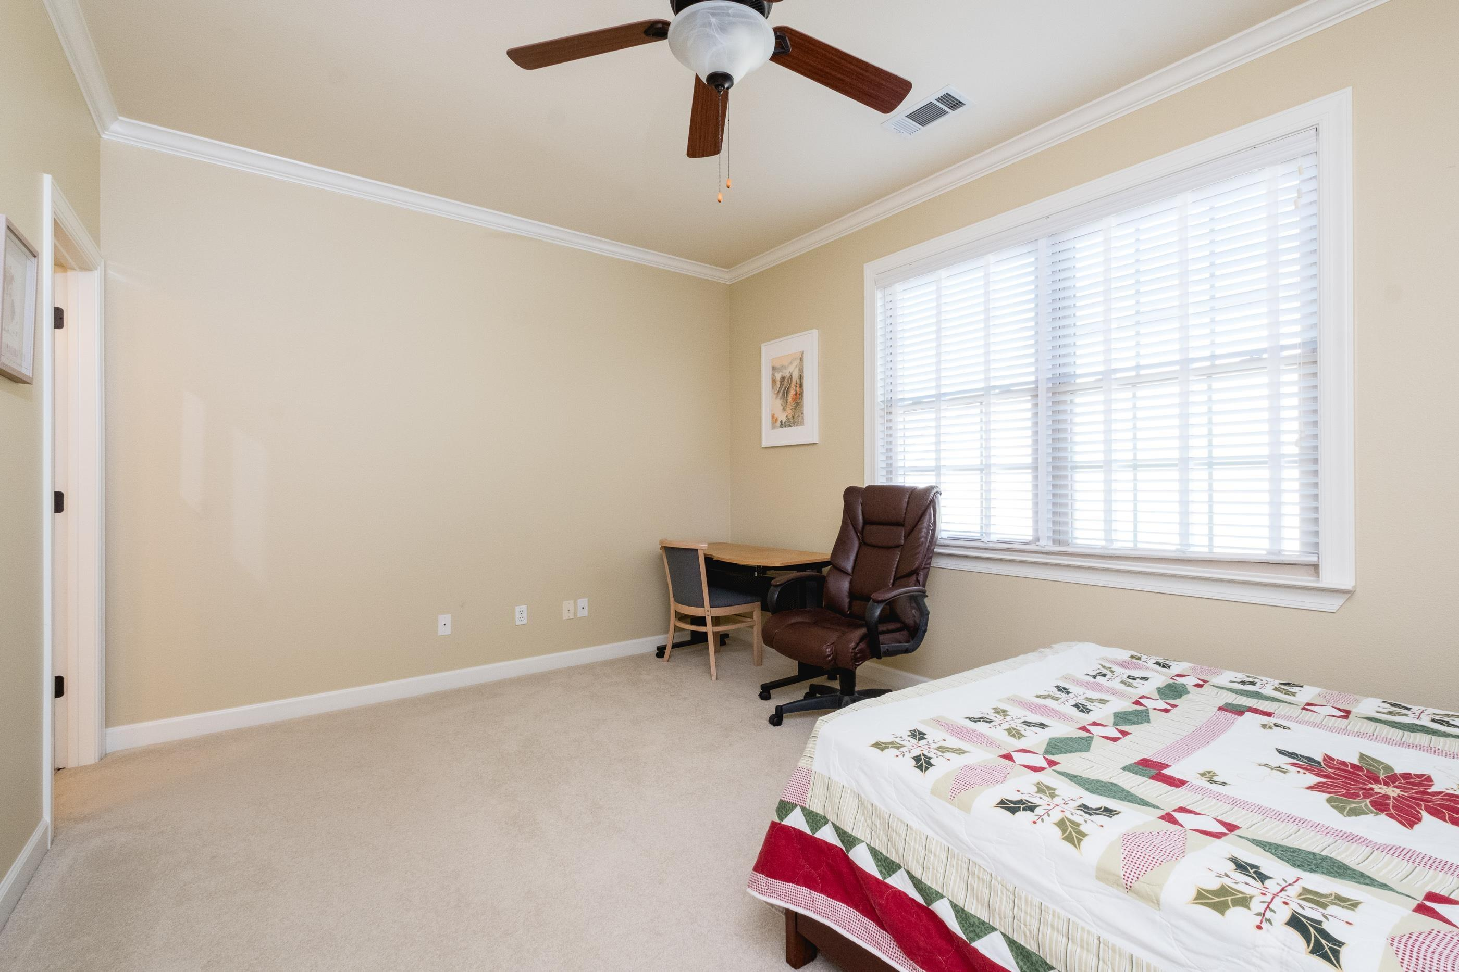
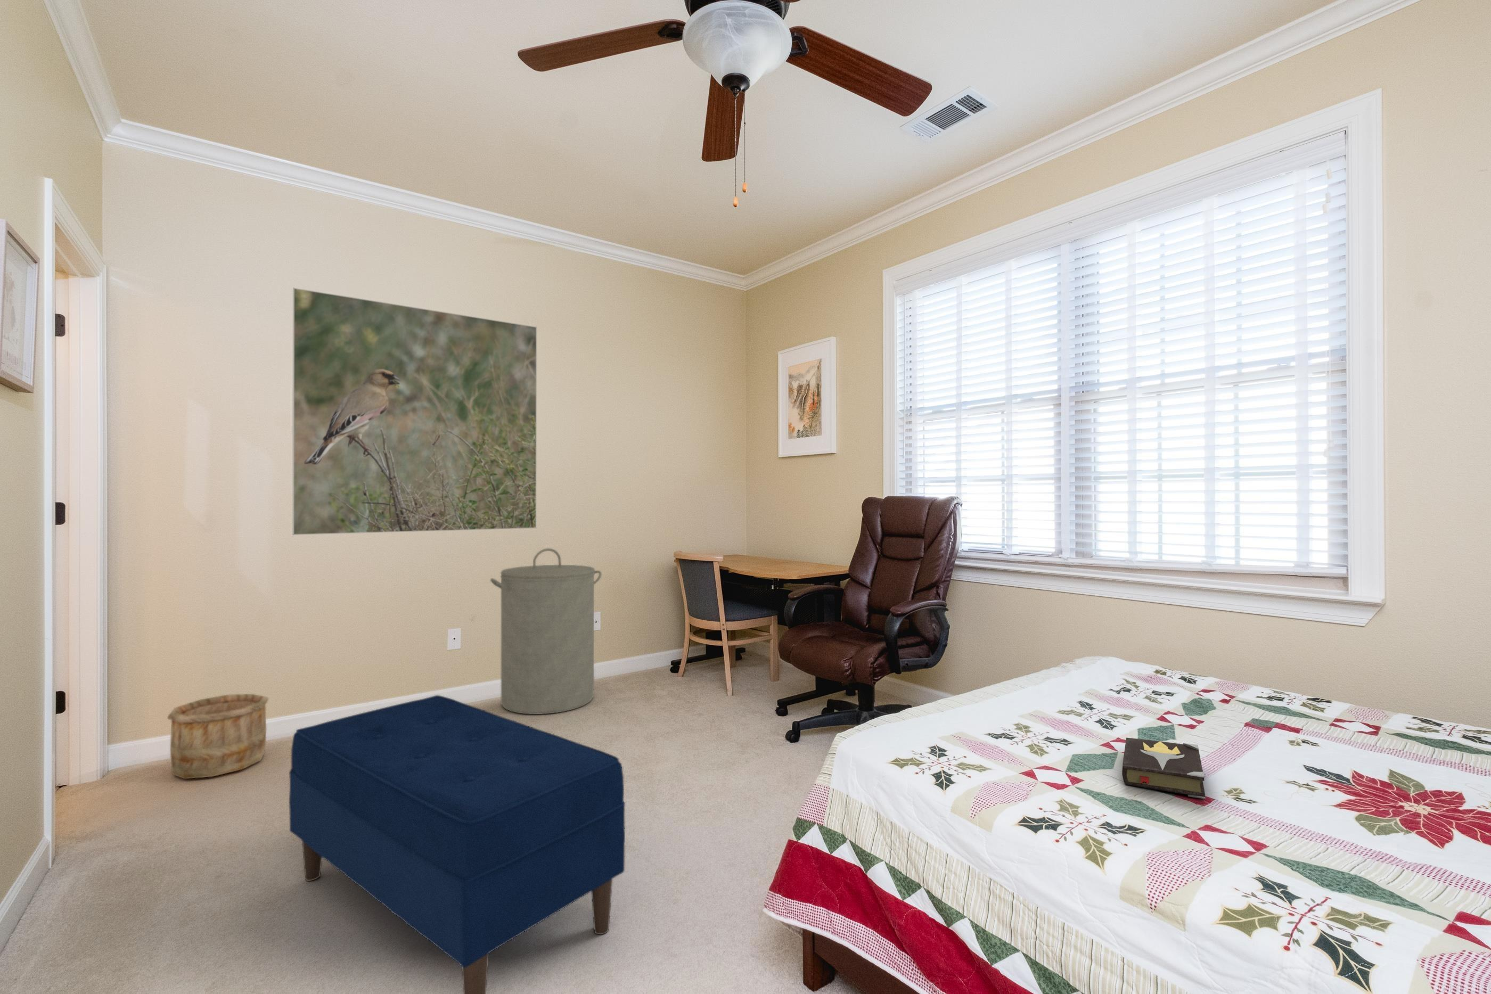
+ laundry hamper [490,548,602,716]
+ bench [288,694,626,994]
+ wooden bucket [166,693,268,780]
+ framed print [292,287,537,536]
+ hardback book [1122,738,1206,800]
